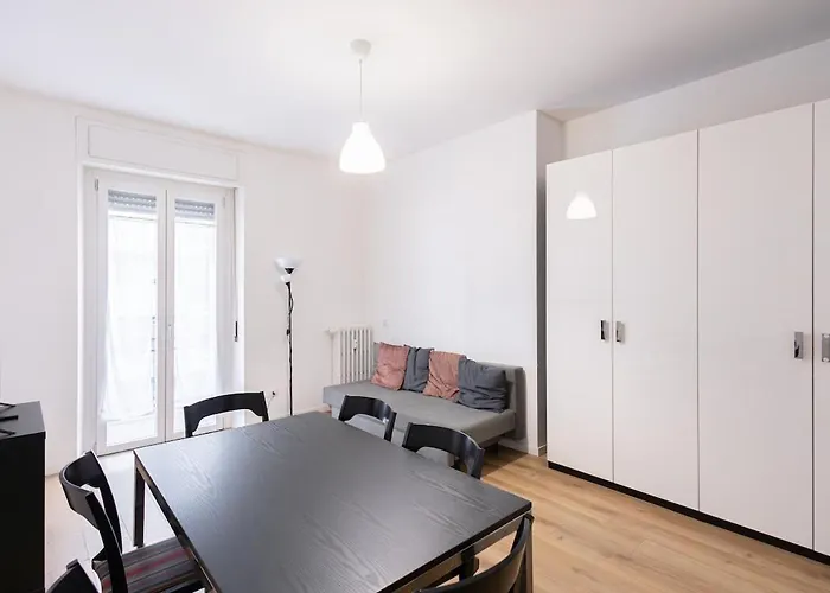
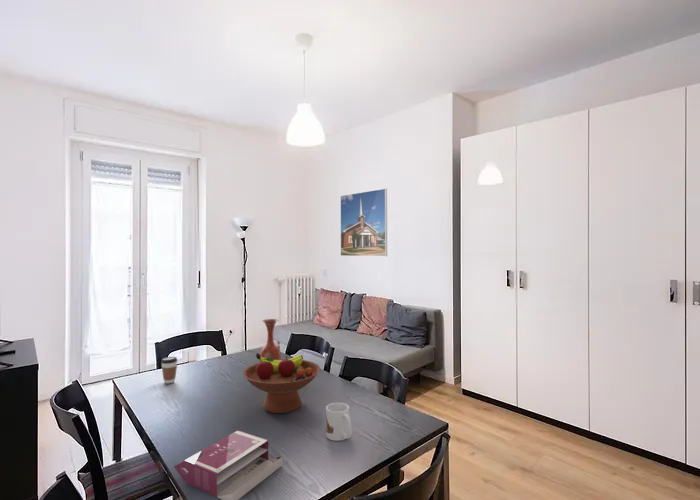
+ fruit bowl [242,352,321,414]
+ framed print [339,188,388,257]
+ mug [325,402,353,442]
+ coffee cup [160,356,179,385]
+ vase [259,318,282,360]
+ book [173,430,284,500]
